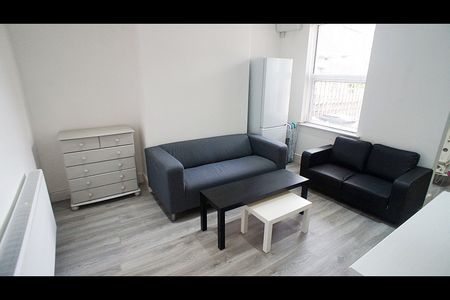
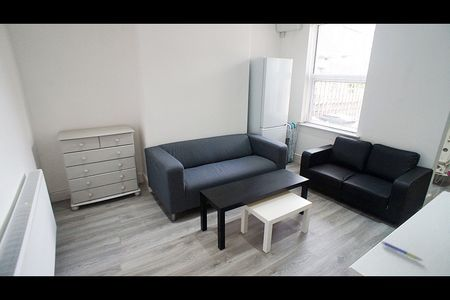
+ pen [381,241,424,262]
